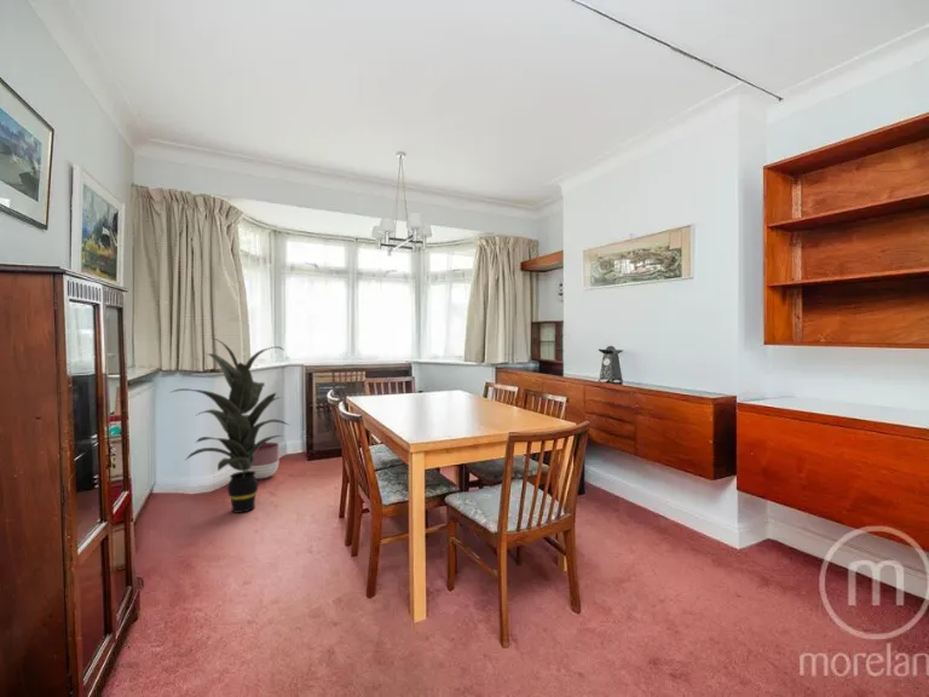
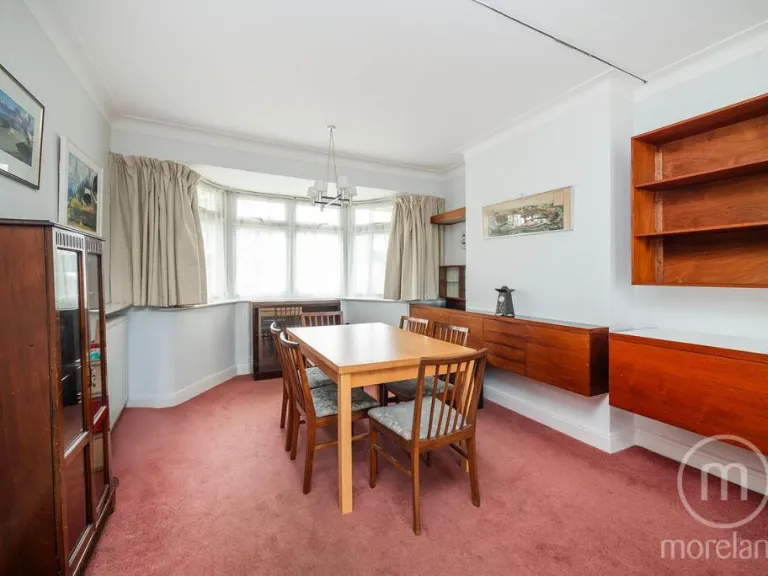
- planter [247,442,279,480]
- indoor plant [171,338,292,514]
